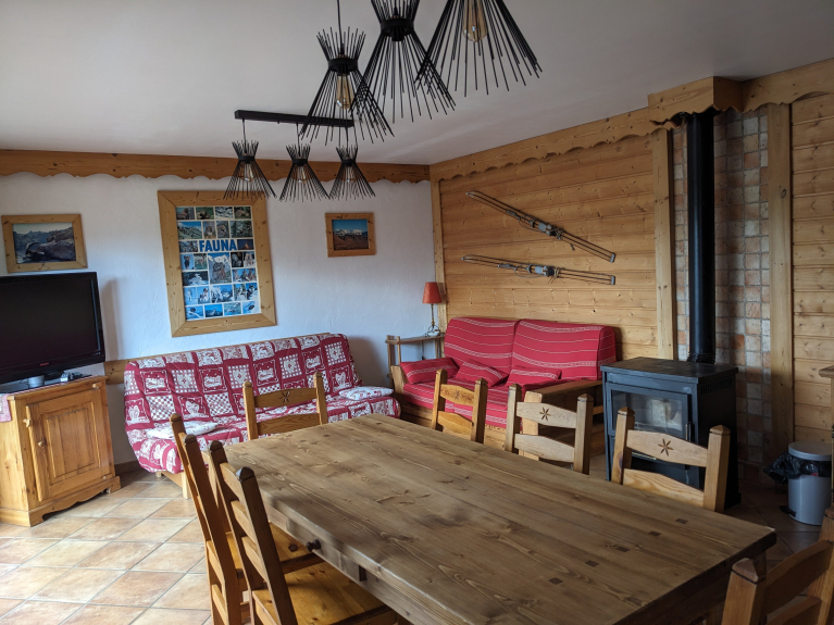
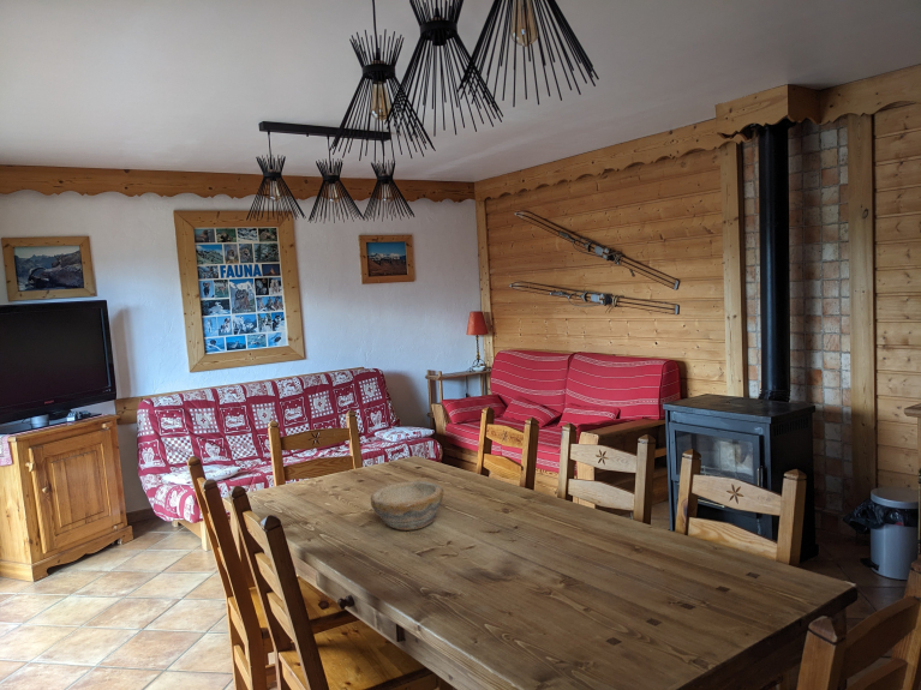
+ bowl [370,480,444,532]
